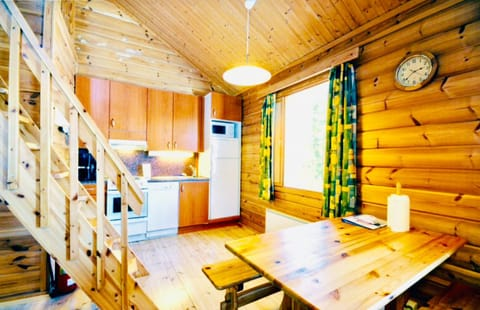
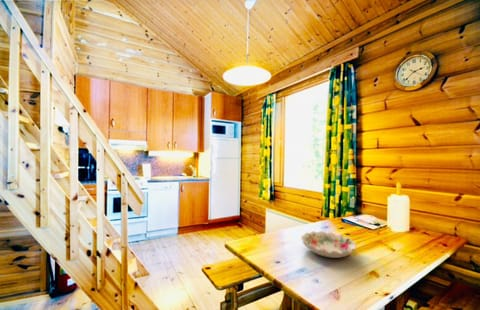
+ decorative bowl [300,230,357,259]
